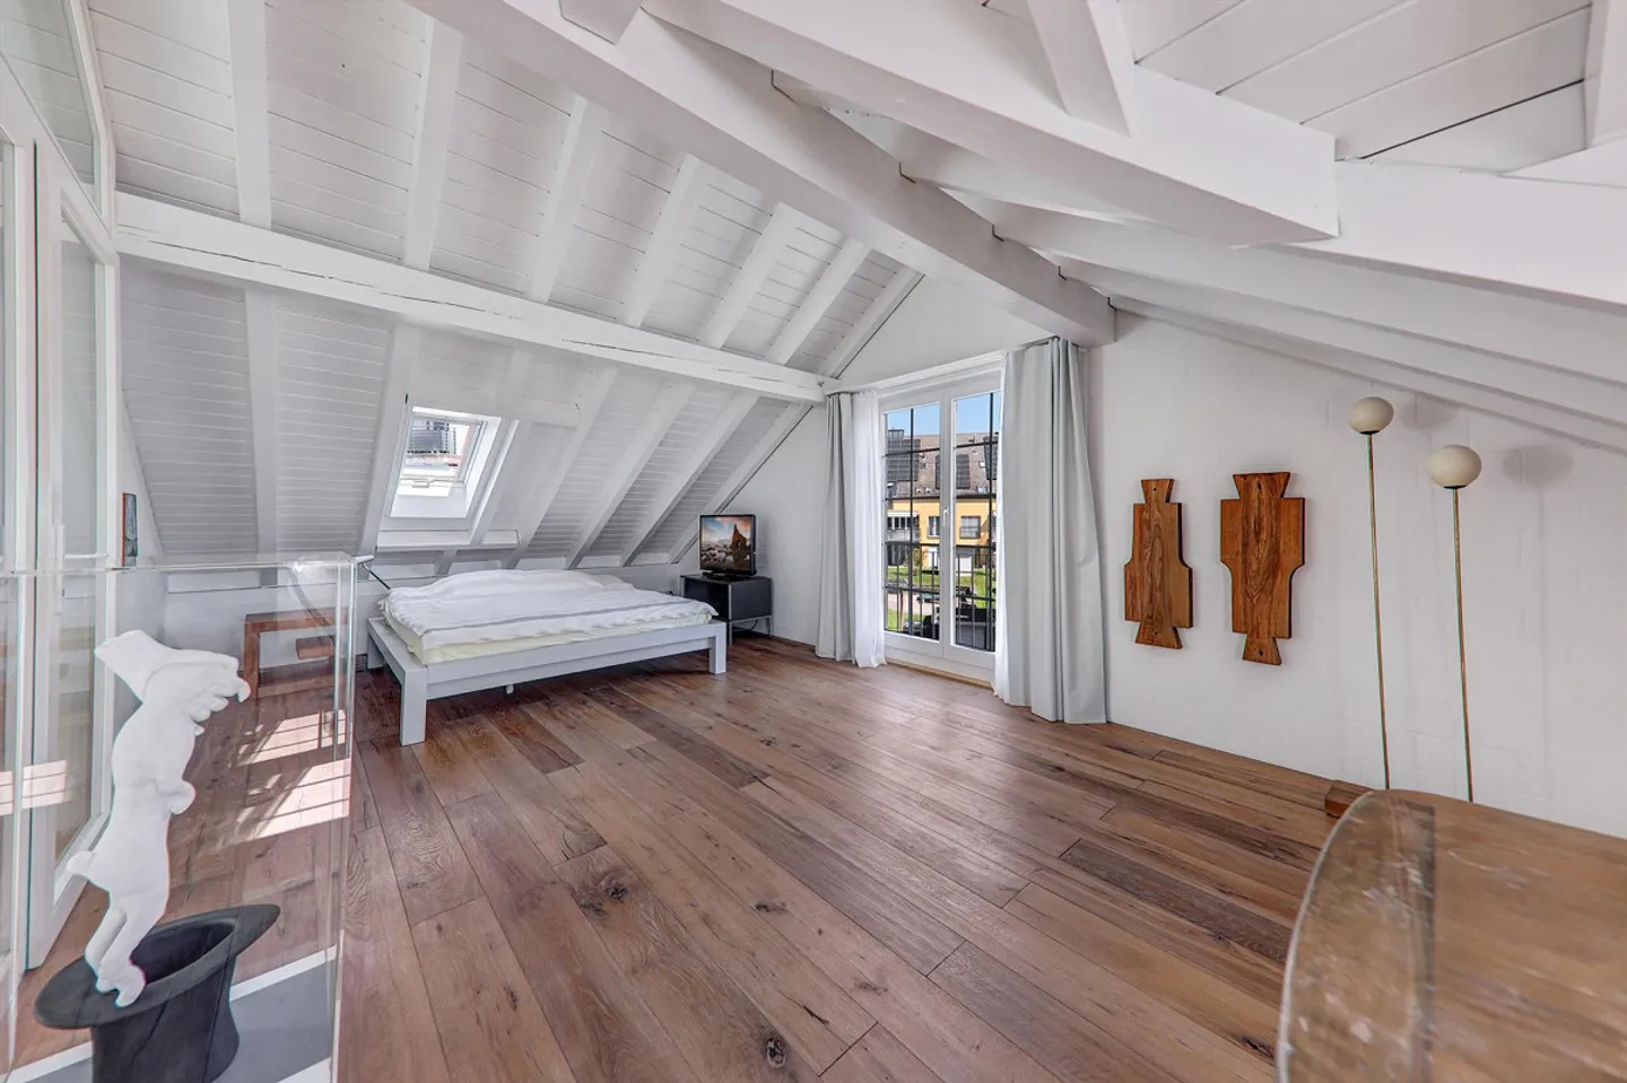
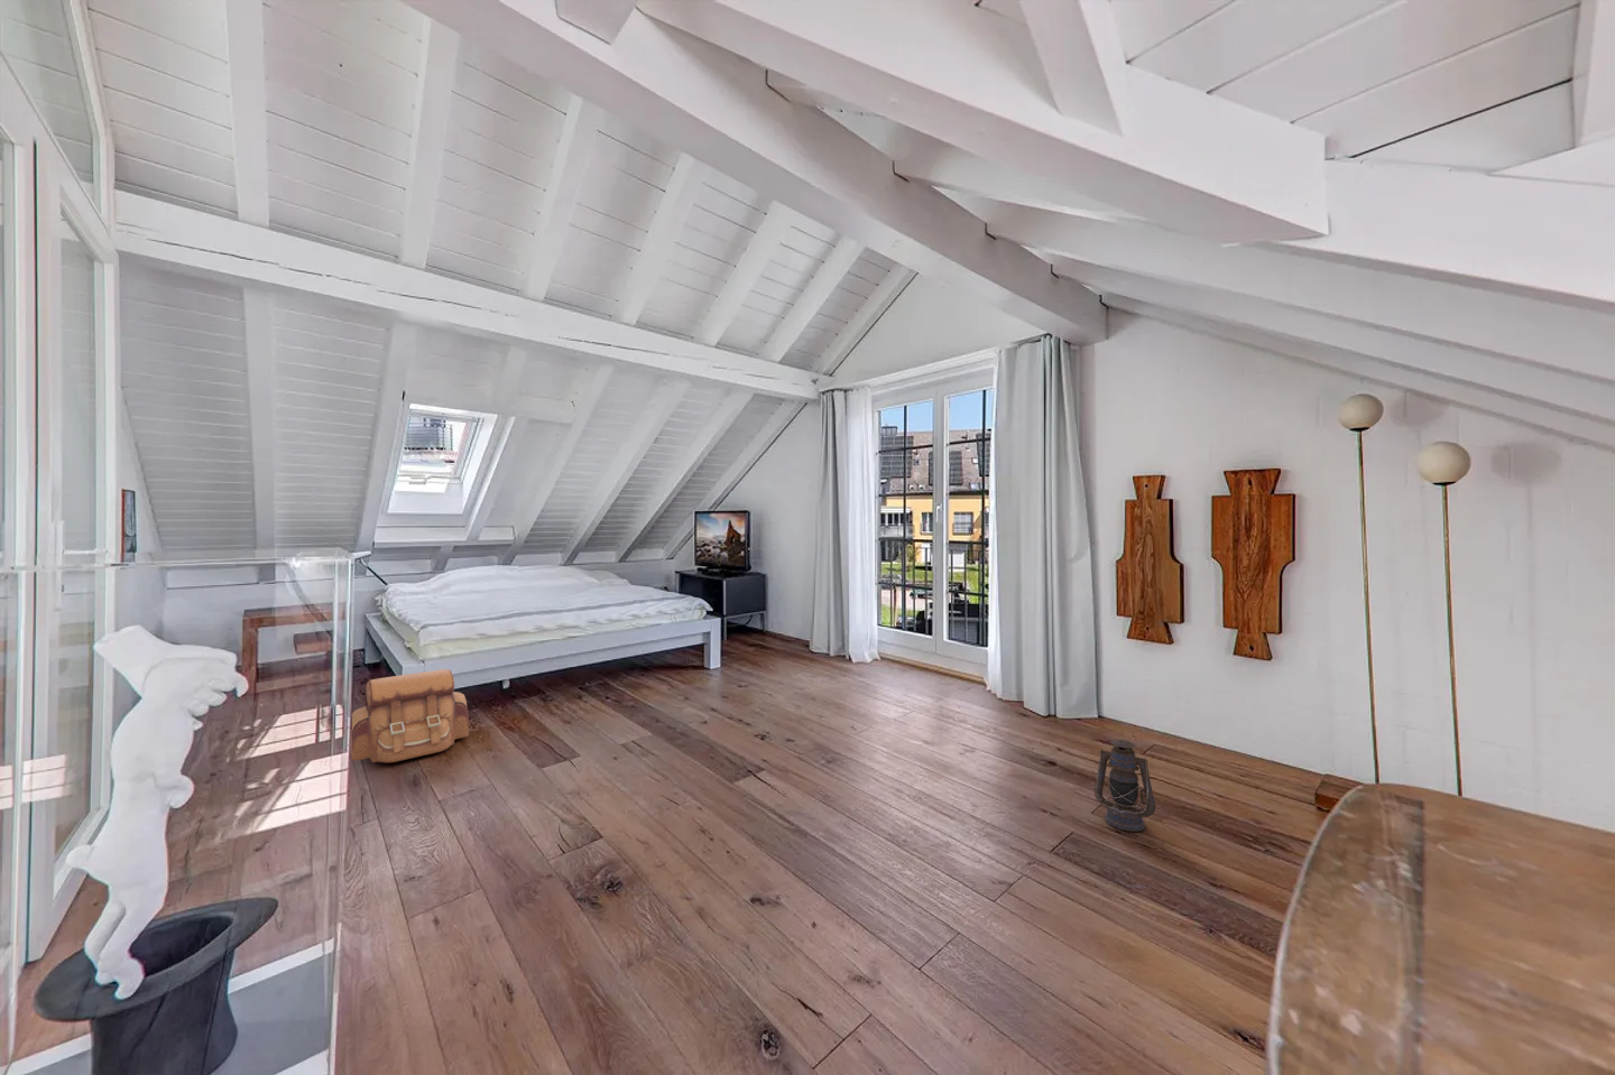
+ backpack [350,668,470,763]
+ lantern [1093,738,1157,833]
